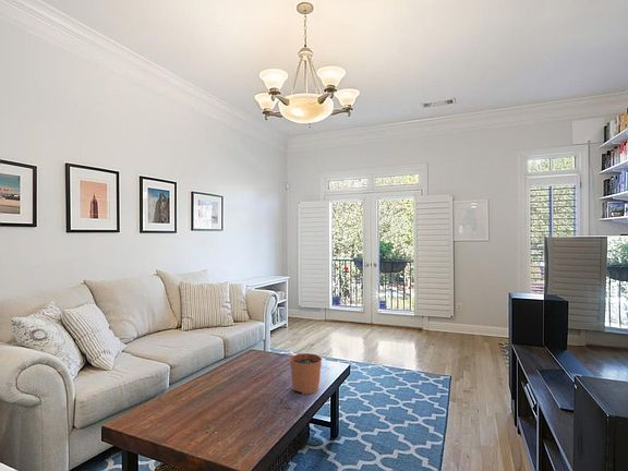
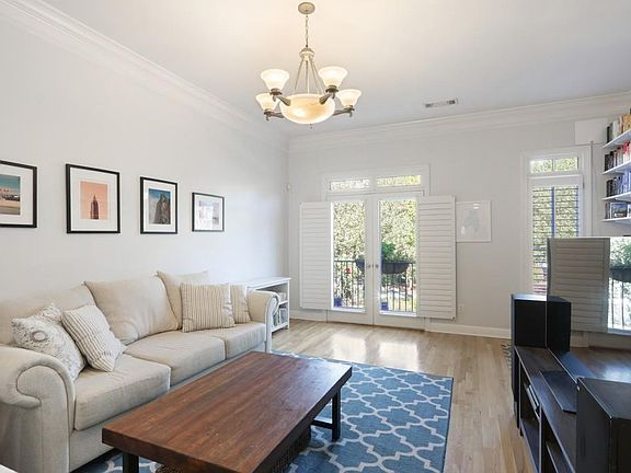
- plant pot [289,342,323,395]
